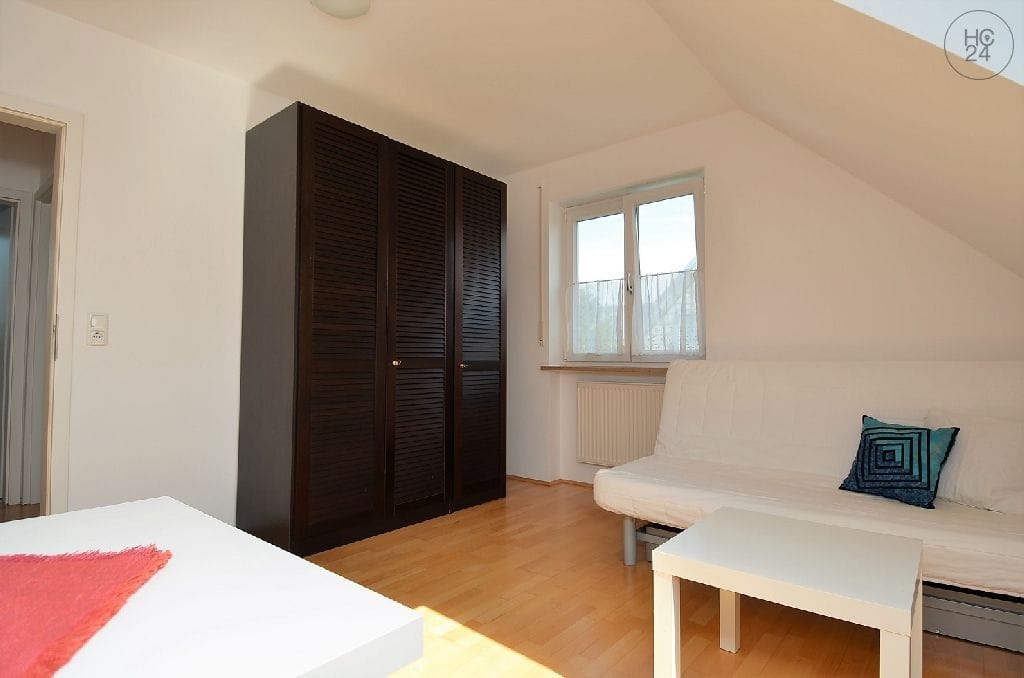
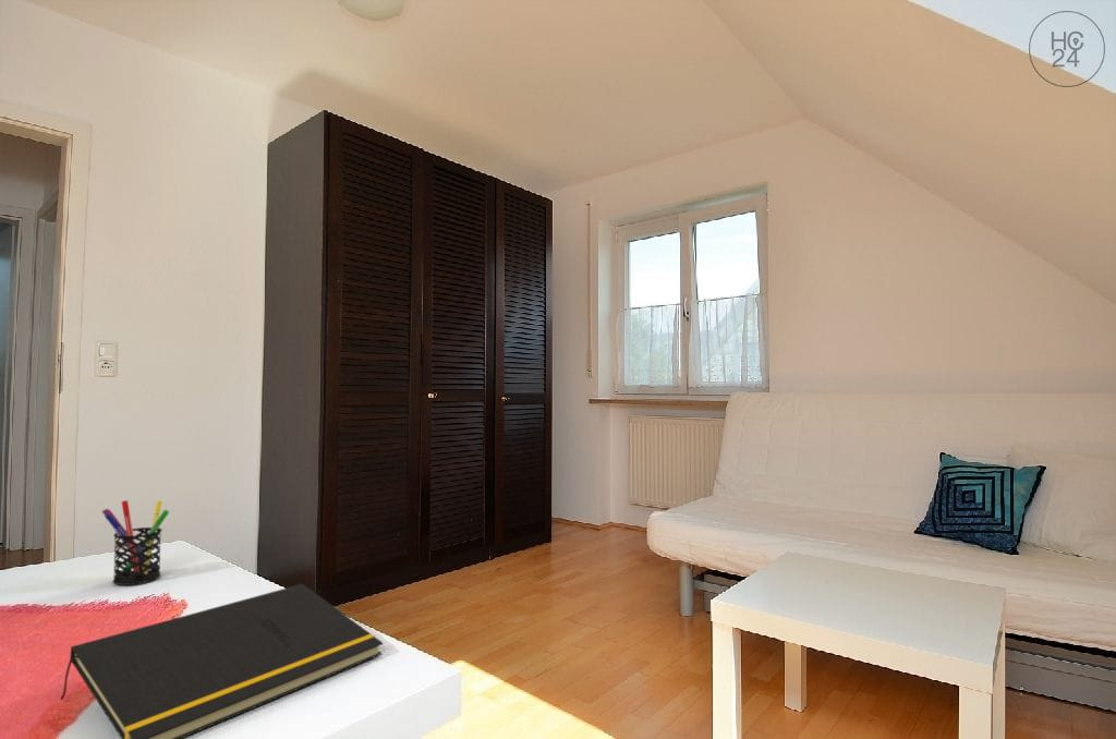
+ pen holder [100,499,170,586]
+ notepad [60,583,384,739]
